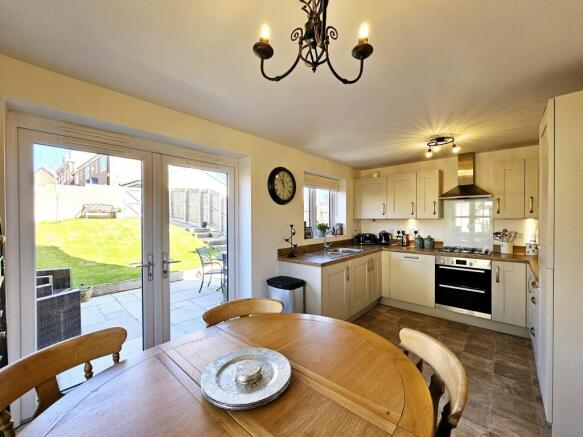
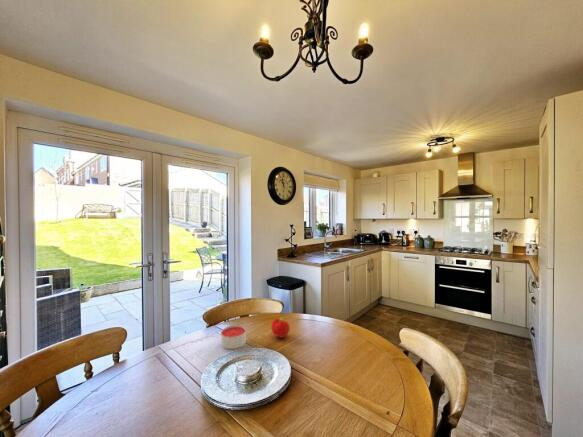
+ fruit [270,317,291,339]
+ candle [220,325,247,350]
